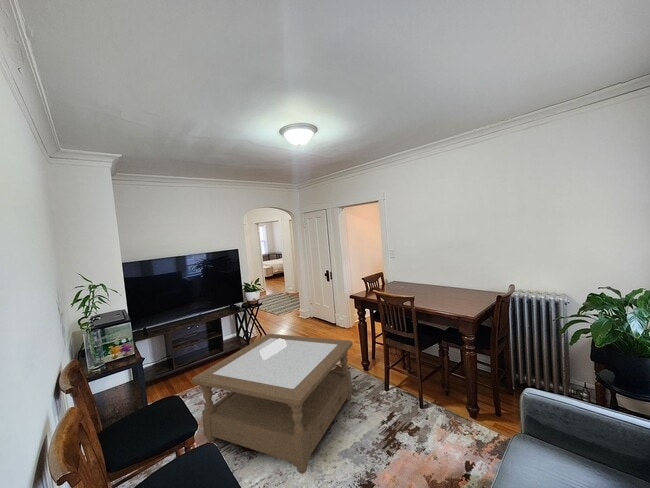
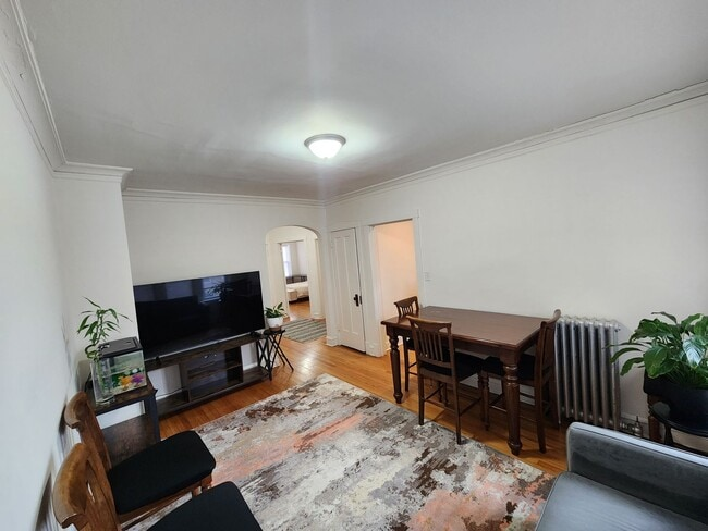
- coffee table [191,333,354,475]
